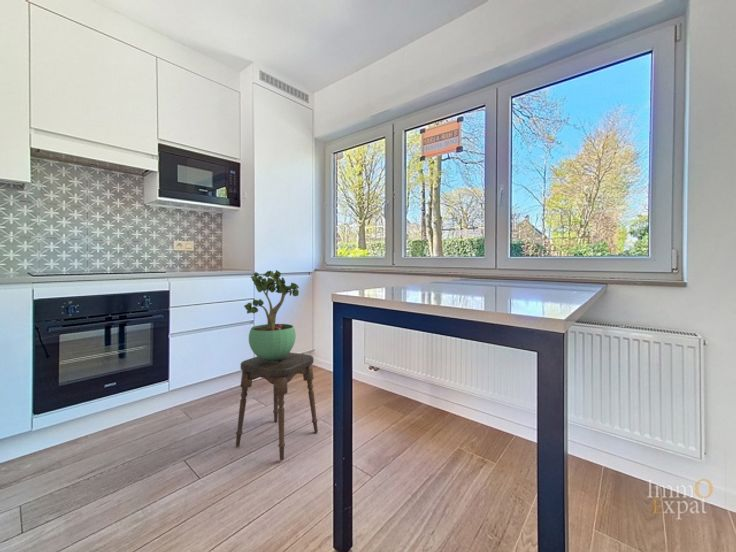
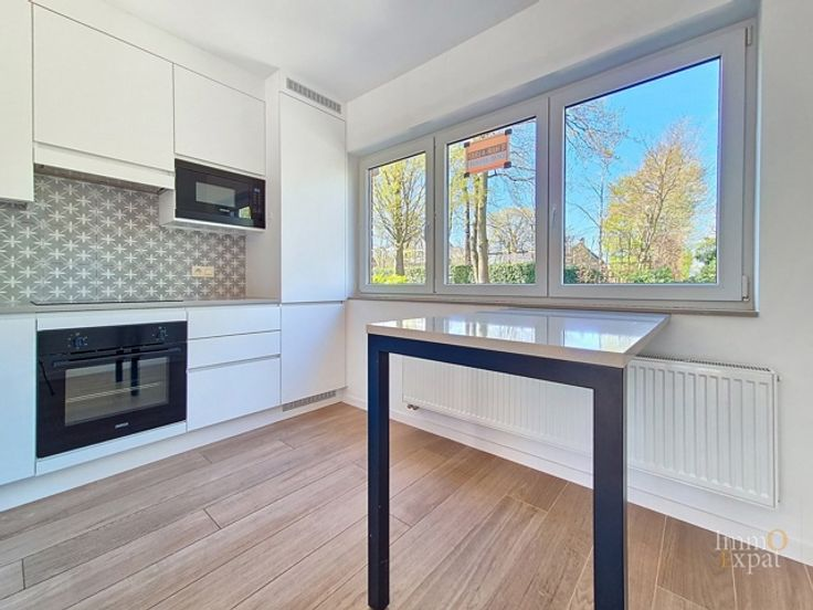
- stool [235,352,319,462]
- potted plant [243,269,301,361]
